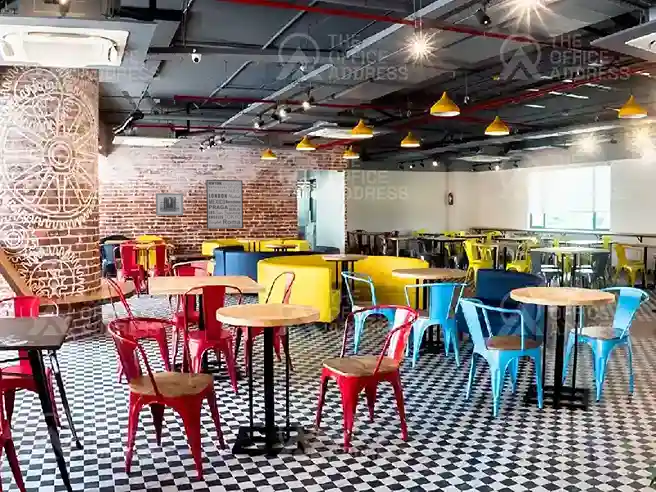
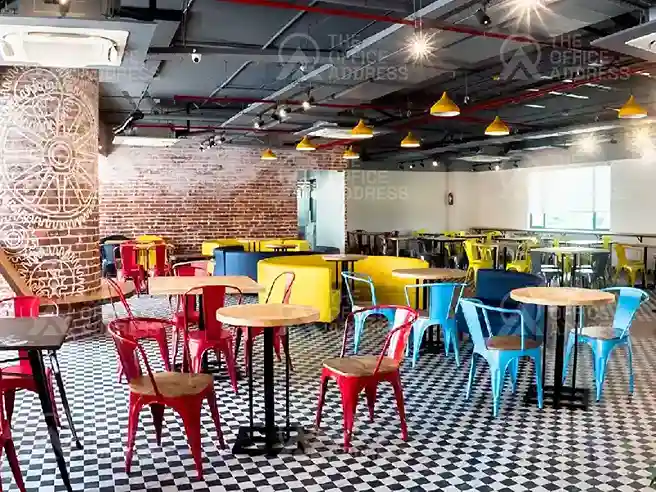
- wall art [205,179,244,230]
- wall art [155,192,184,216]
